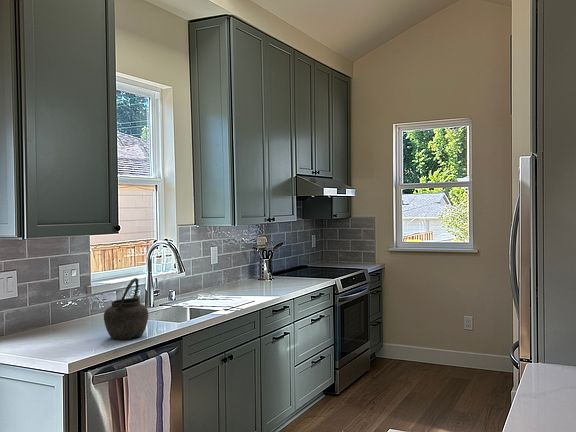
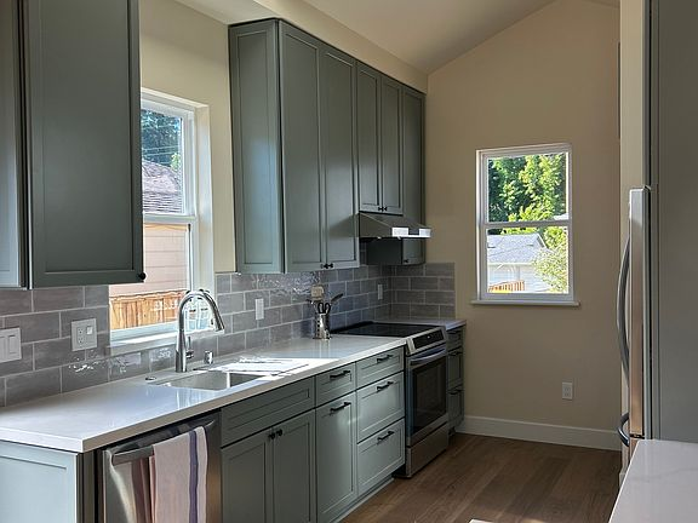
- kettle [103,277,149,341]
